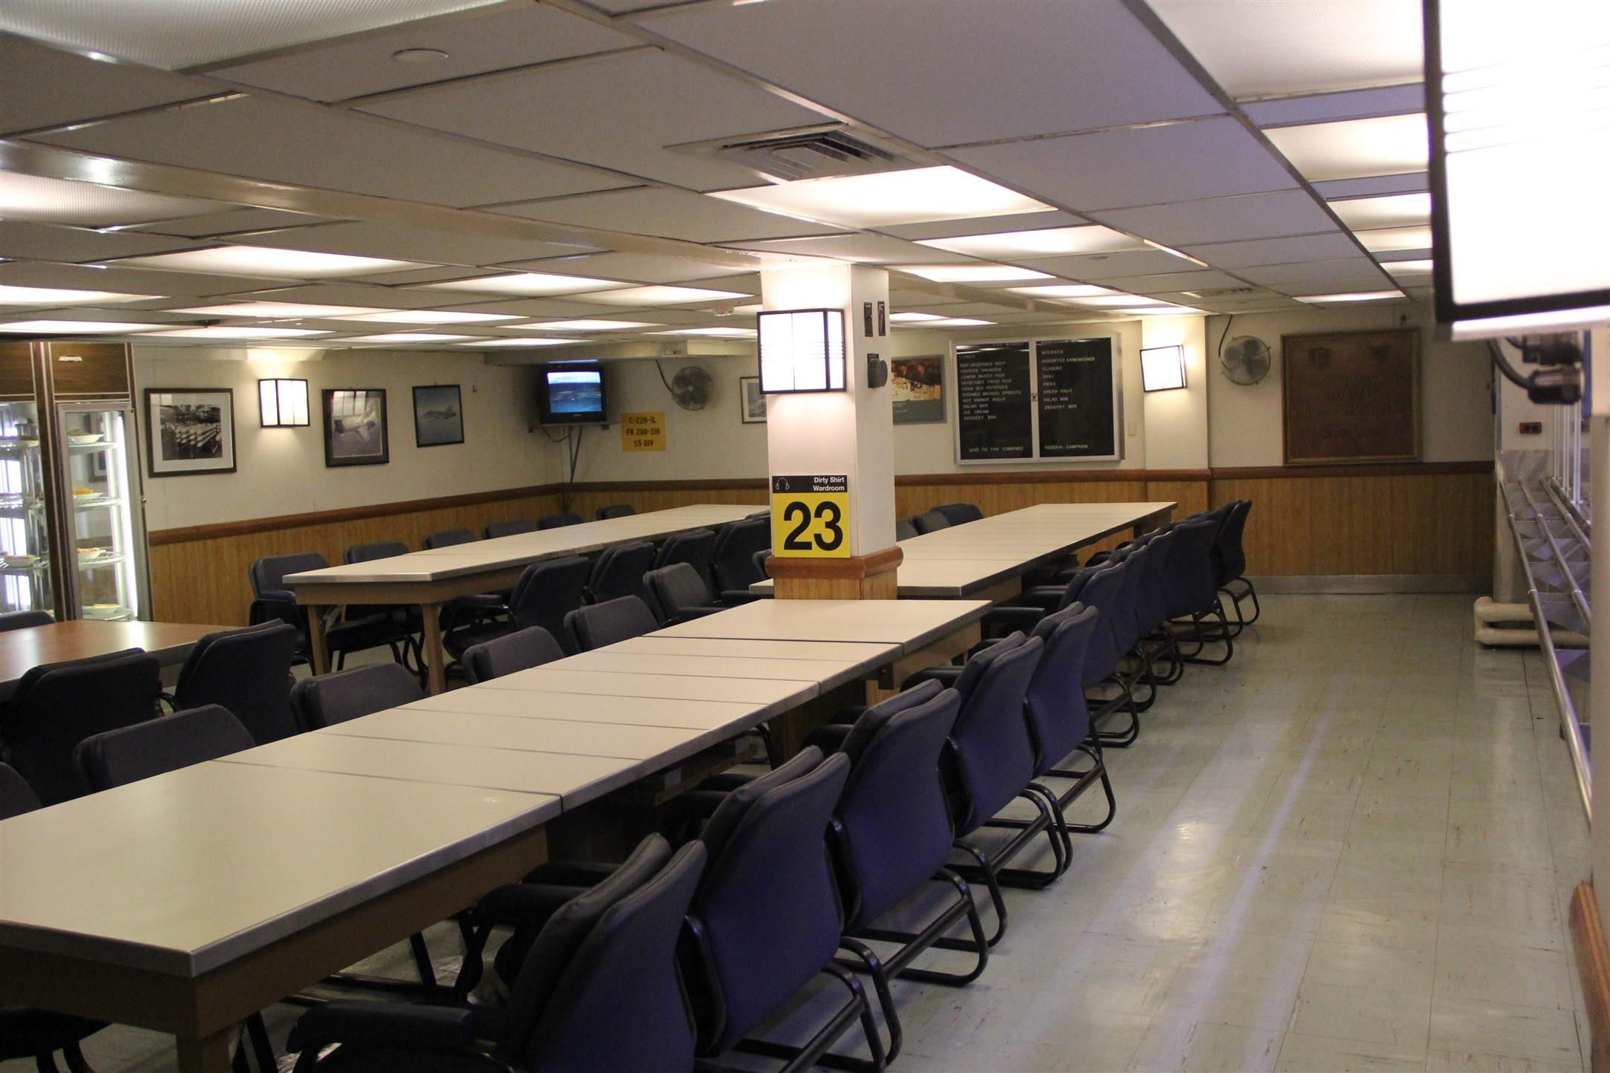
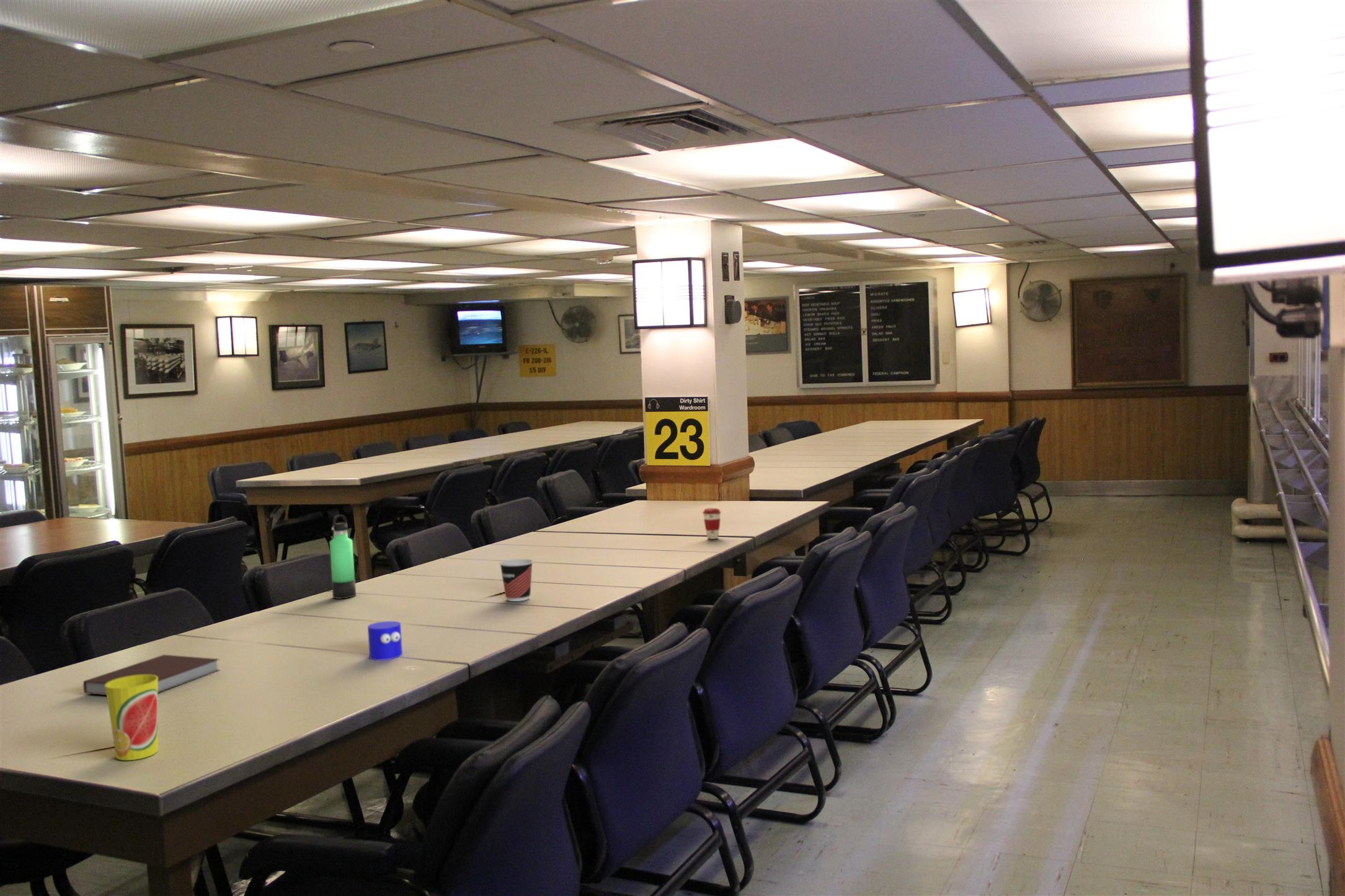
+ cup [499,559,534,602]
+ cup [367,621,403,661]
+ cup [105,675,159,761]
+ notebook [82,654,221,696]
+ thermos bottle [329,514,357,600]
+ coffee cup [702,508,722,539]
